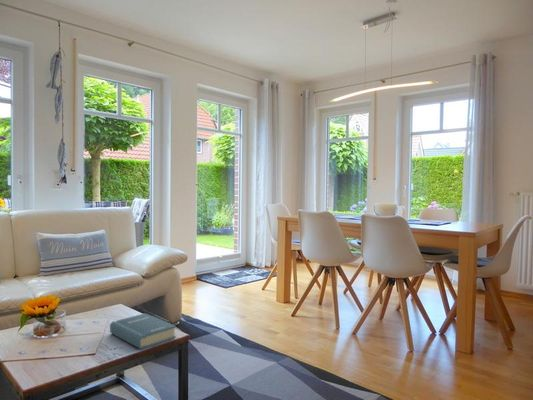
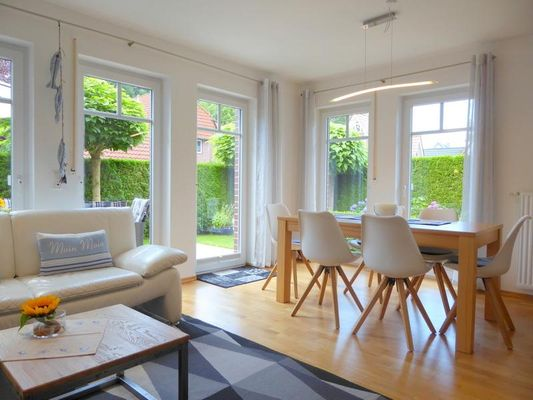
- hardback book [109,312,177,350]
